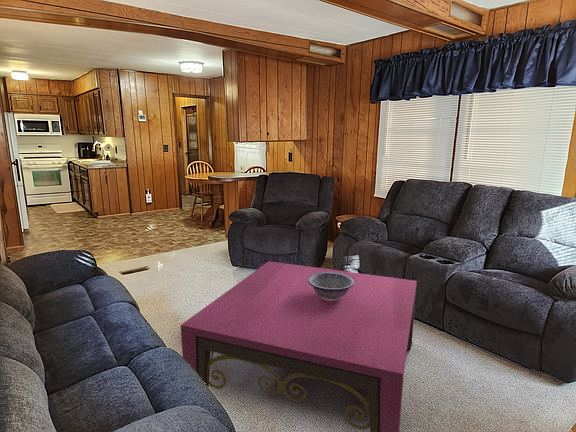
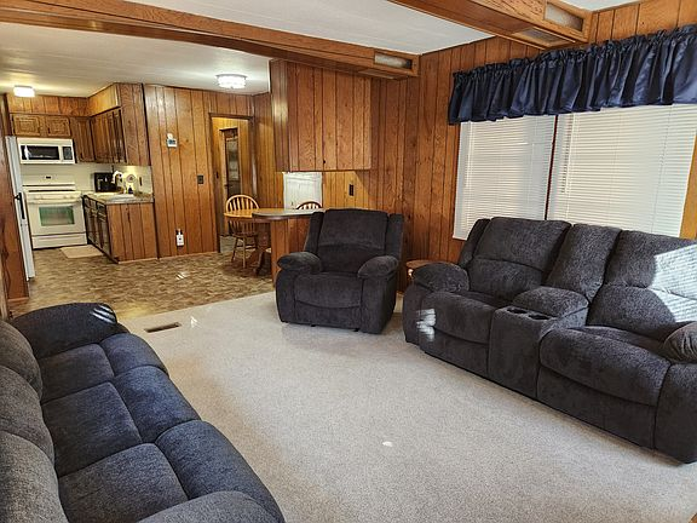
- decorative bowl [308,272,355,301]
- coffee table [180,260,418,432]
